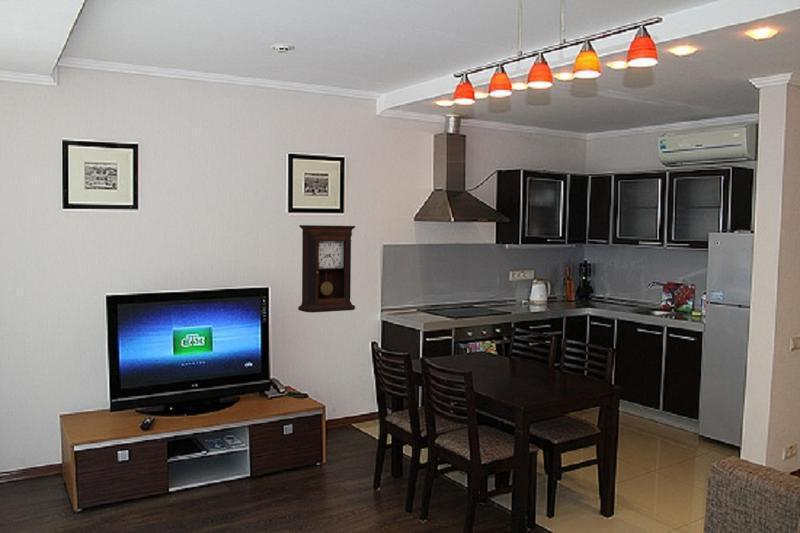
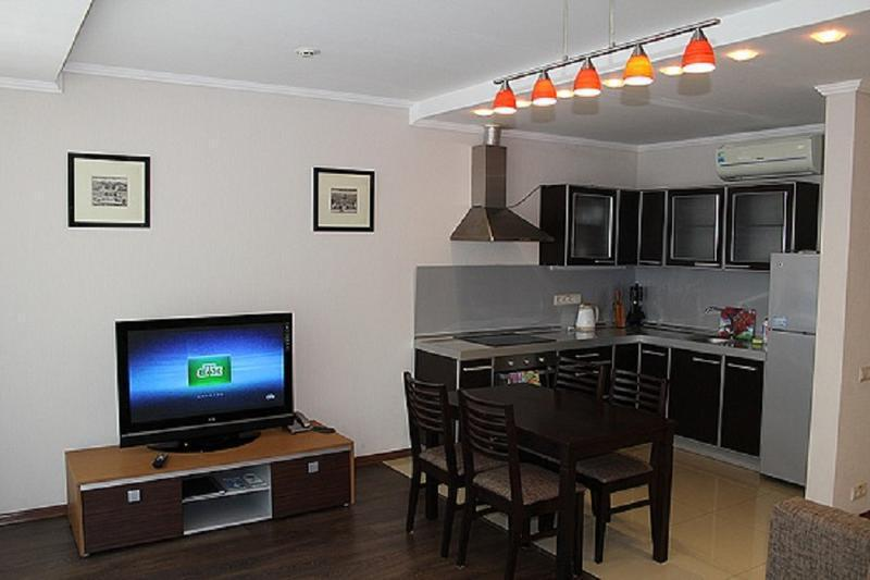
- pendulum clock [297,224,356,313]
